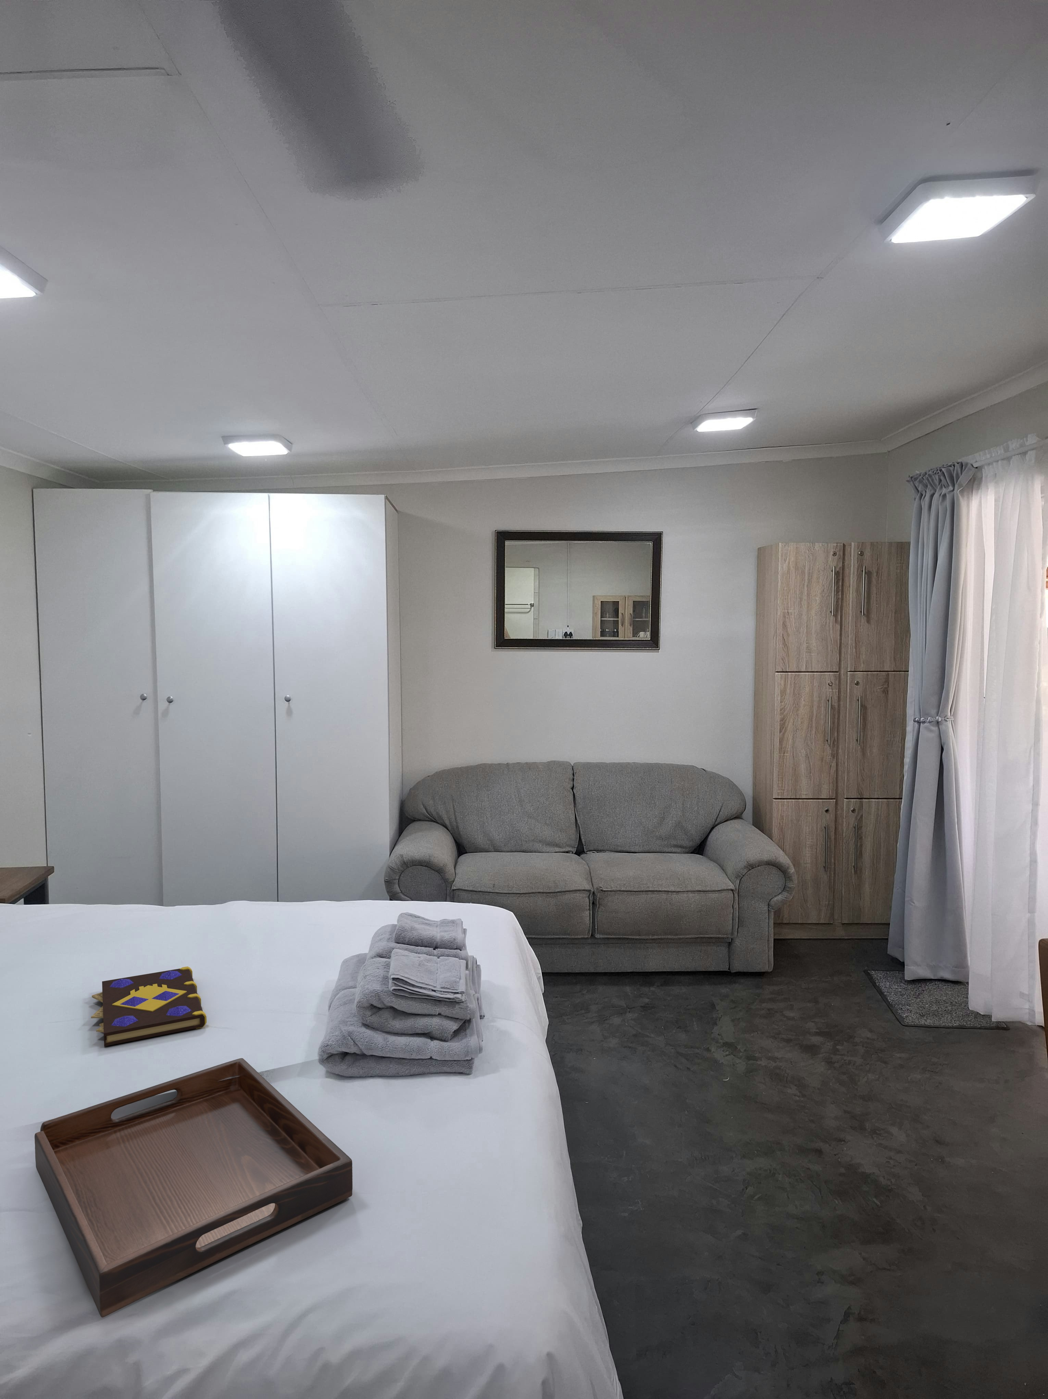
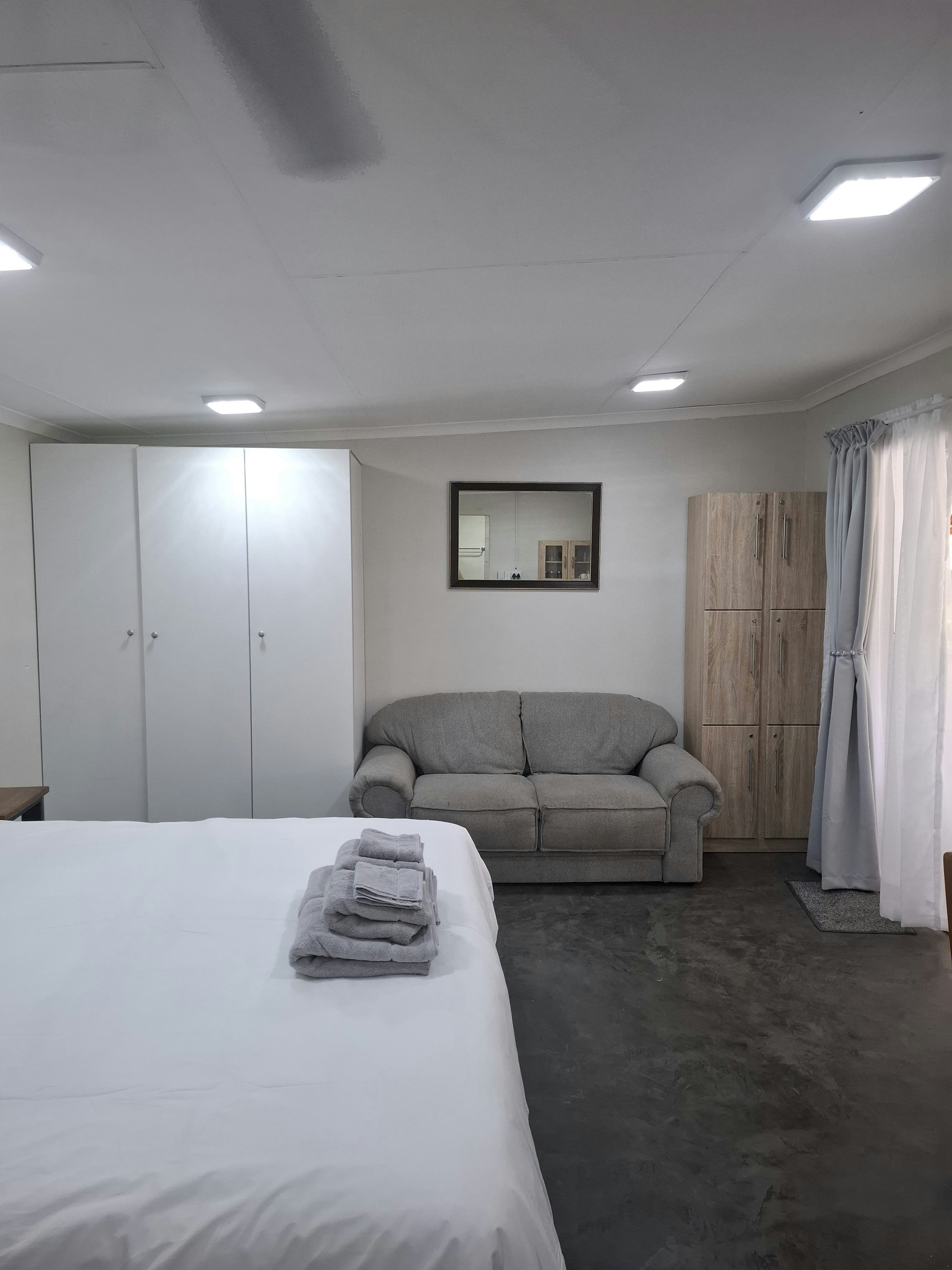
- book [90,966,207,1046]
- serving tray [34,1058,352,1317]
